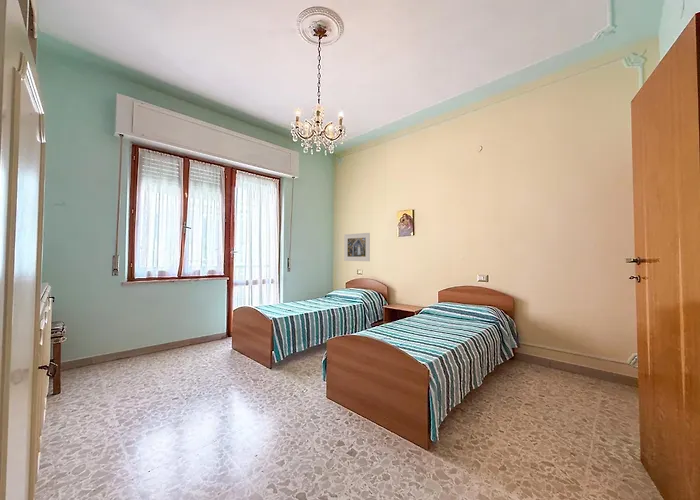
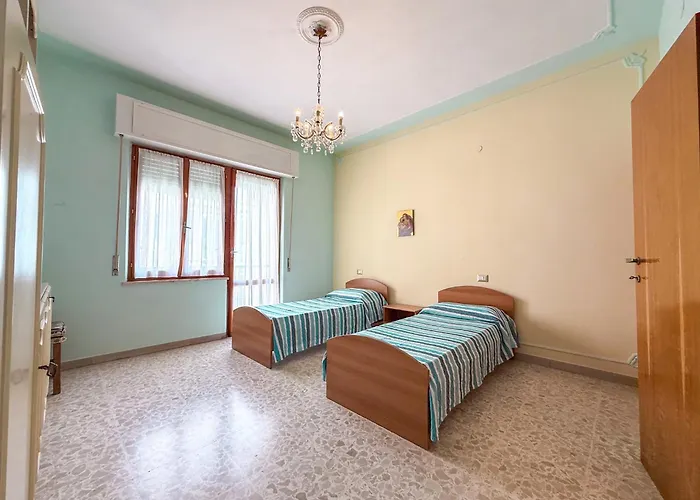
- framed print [343,232,371,262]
